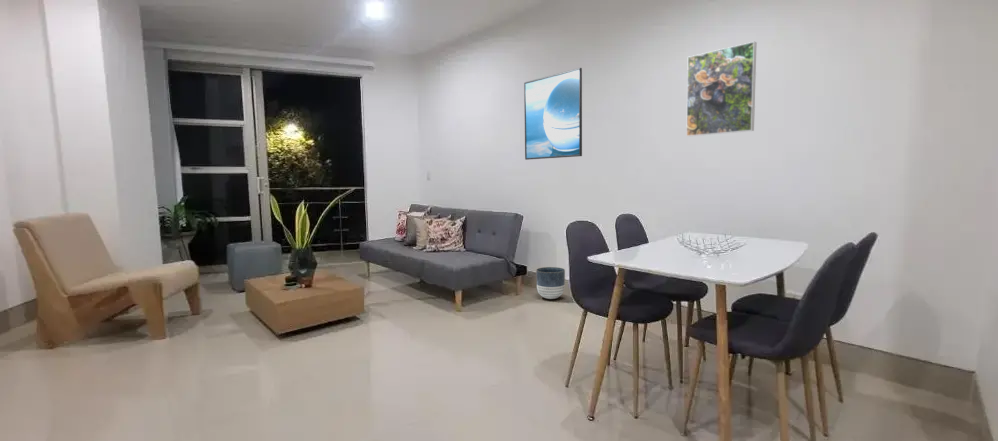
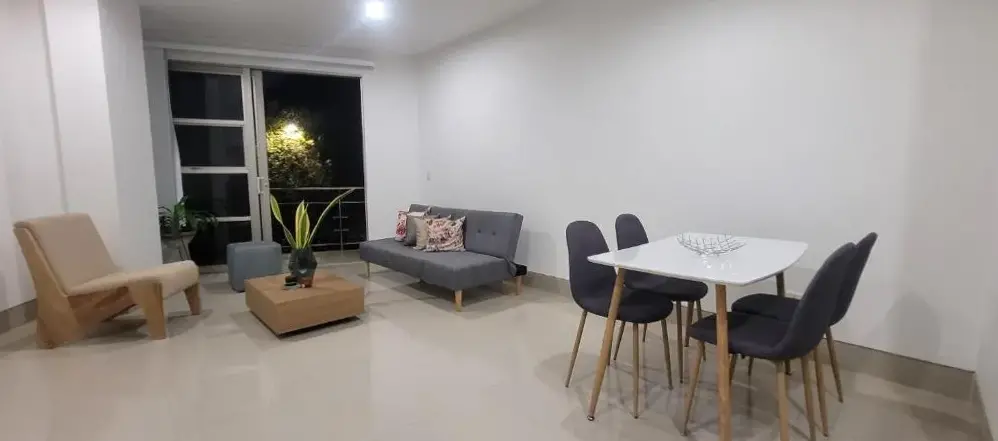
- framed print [523,67,583,161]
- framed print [685,41,758,137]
- planter [535,266,566,300]
